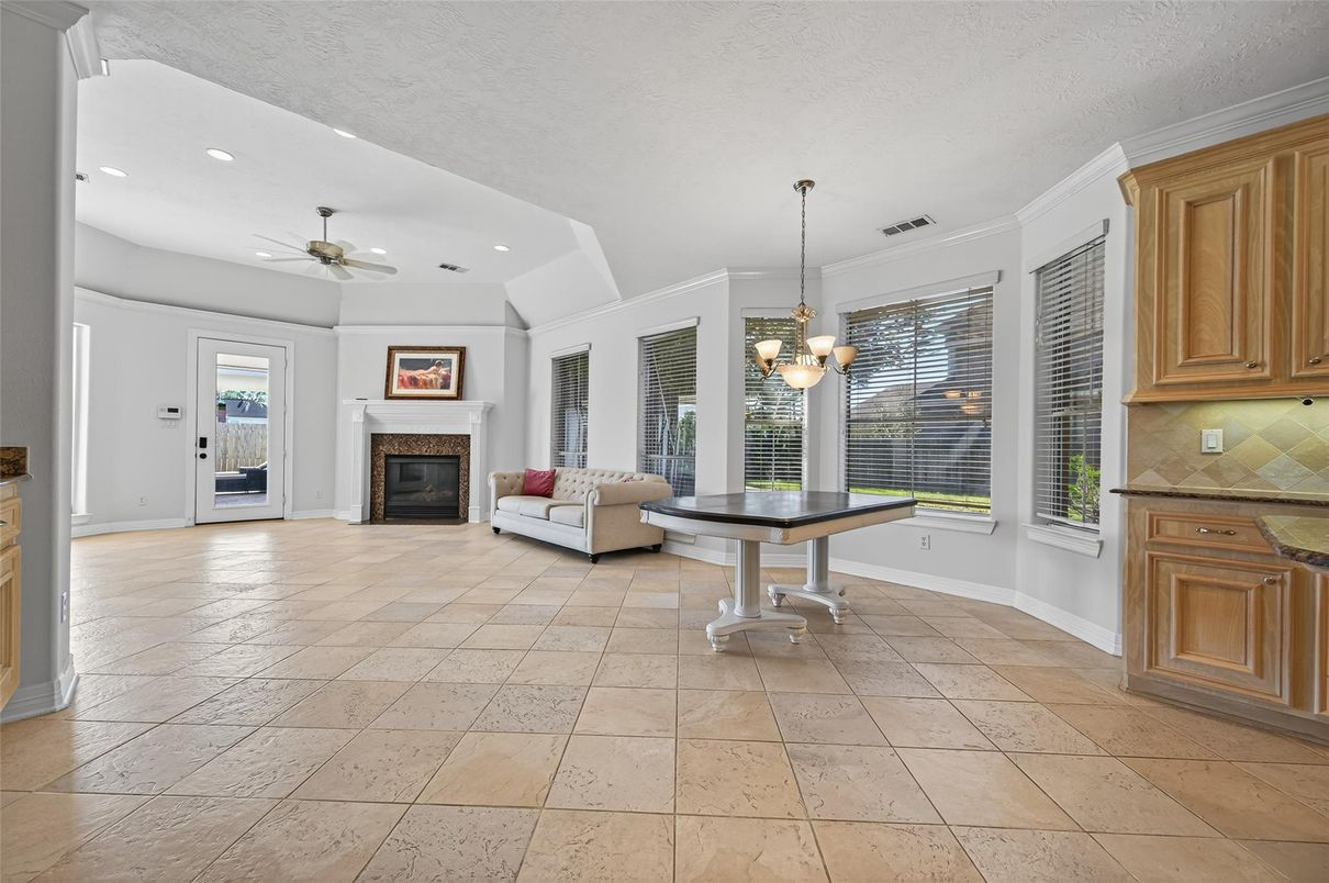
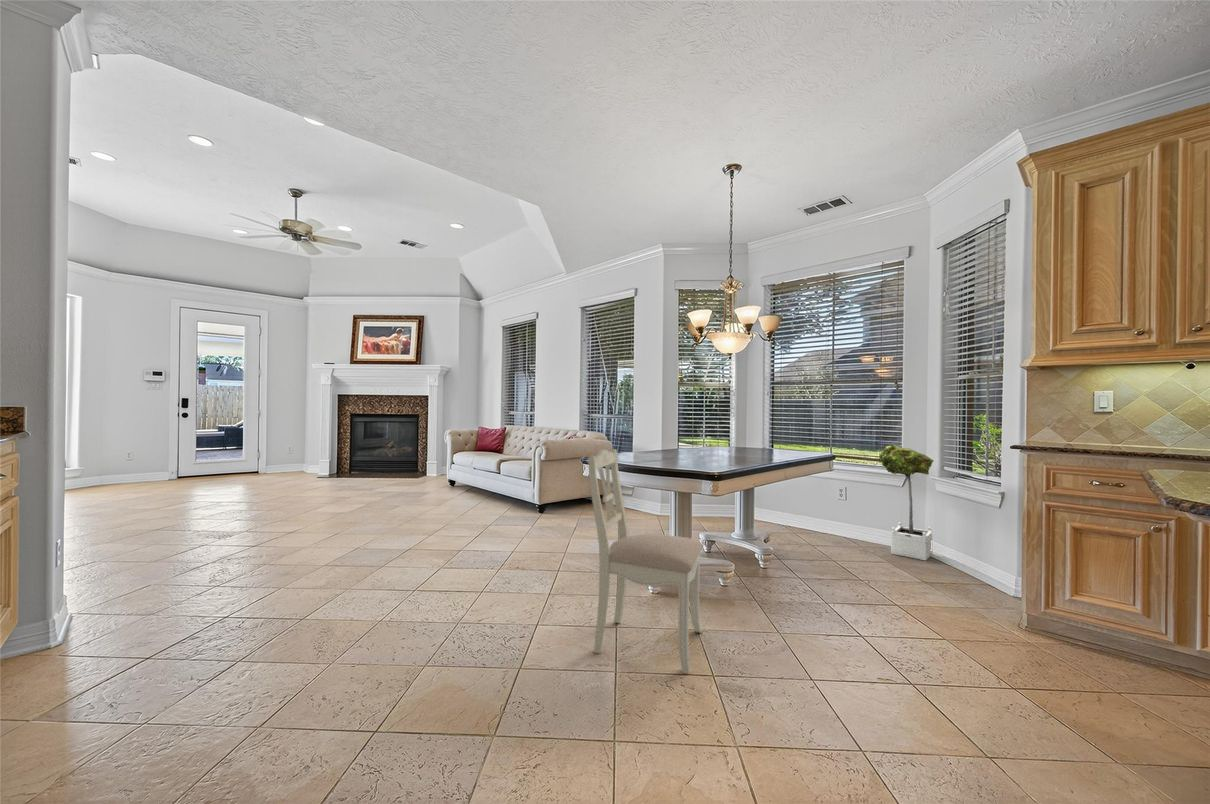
+ potted tree [878,443,934,561]
+ dining chair [587,448,703,675]
